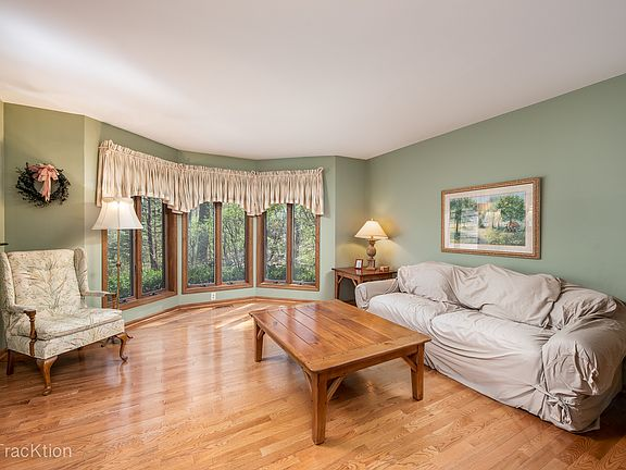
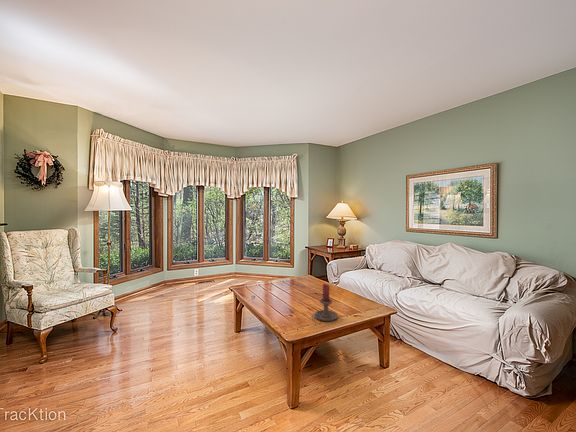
+ candle holder [311,283,339,322]
